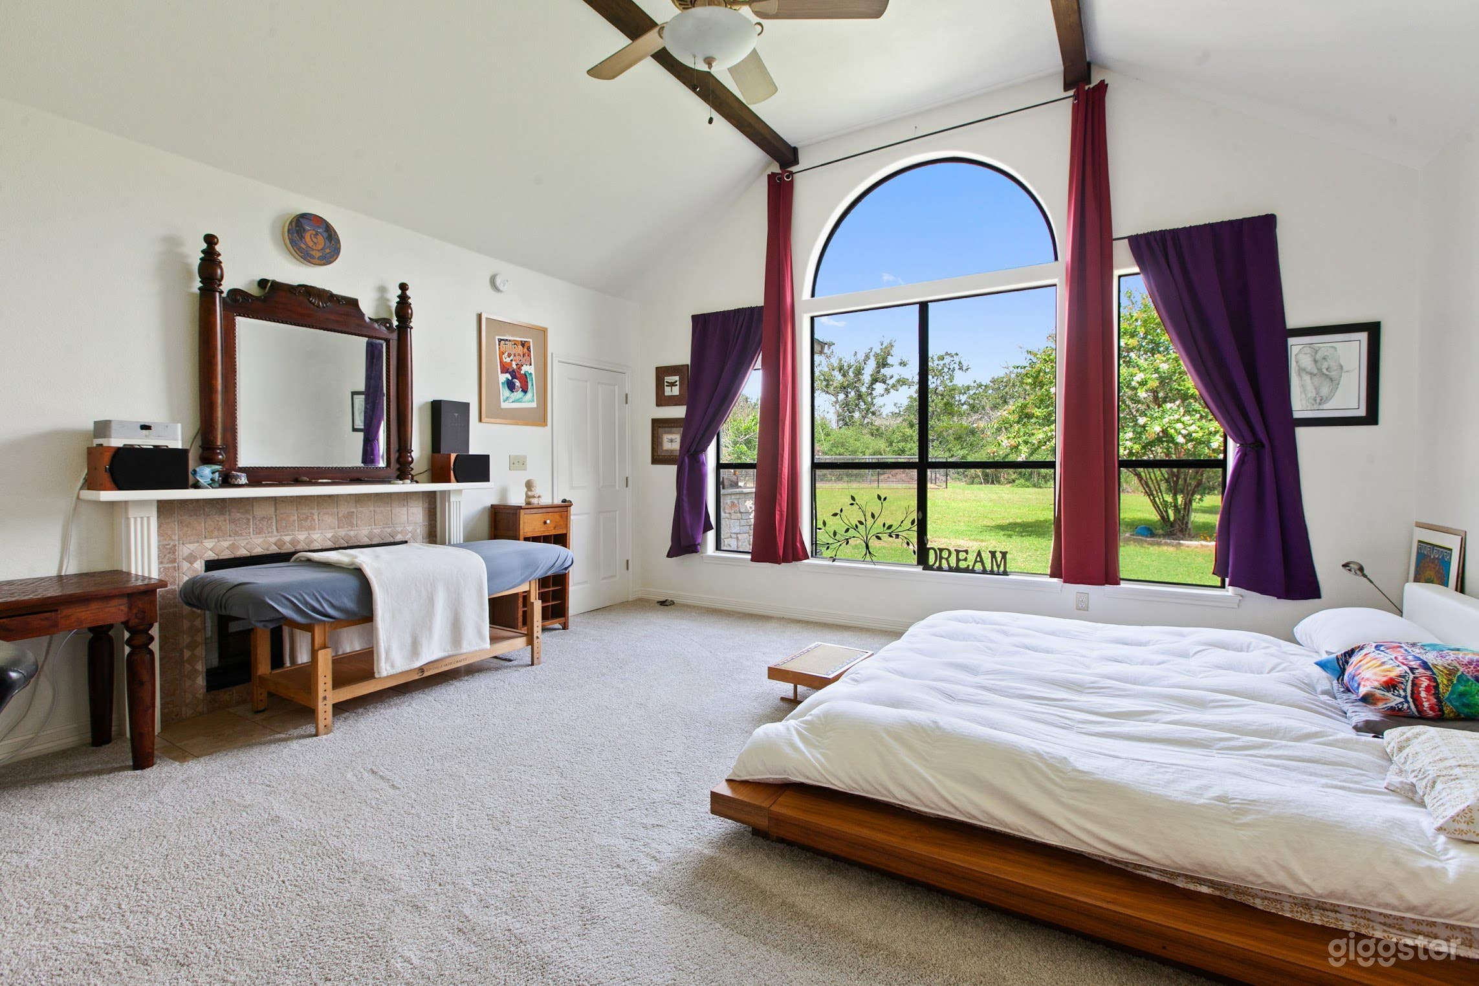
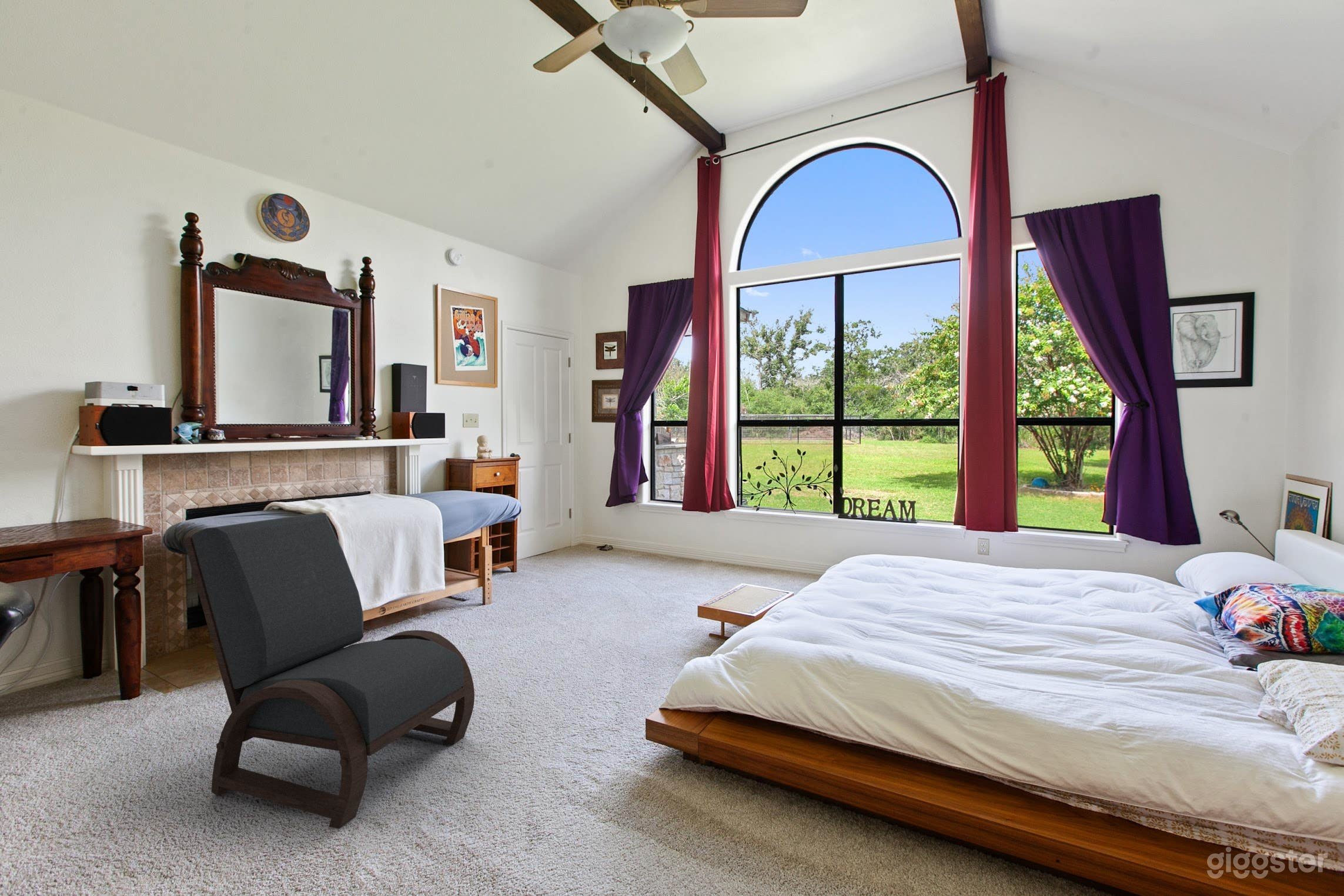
+ lounge chair [183,512,475,830]
